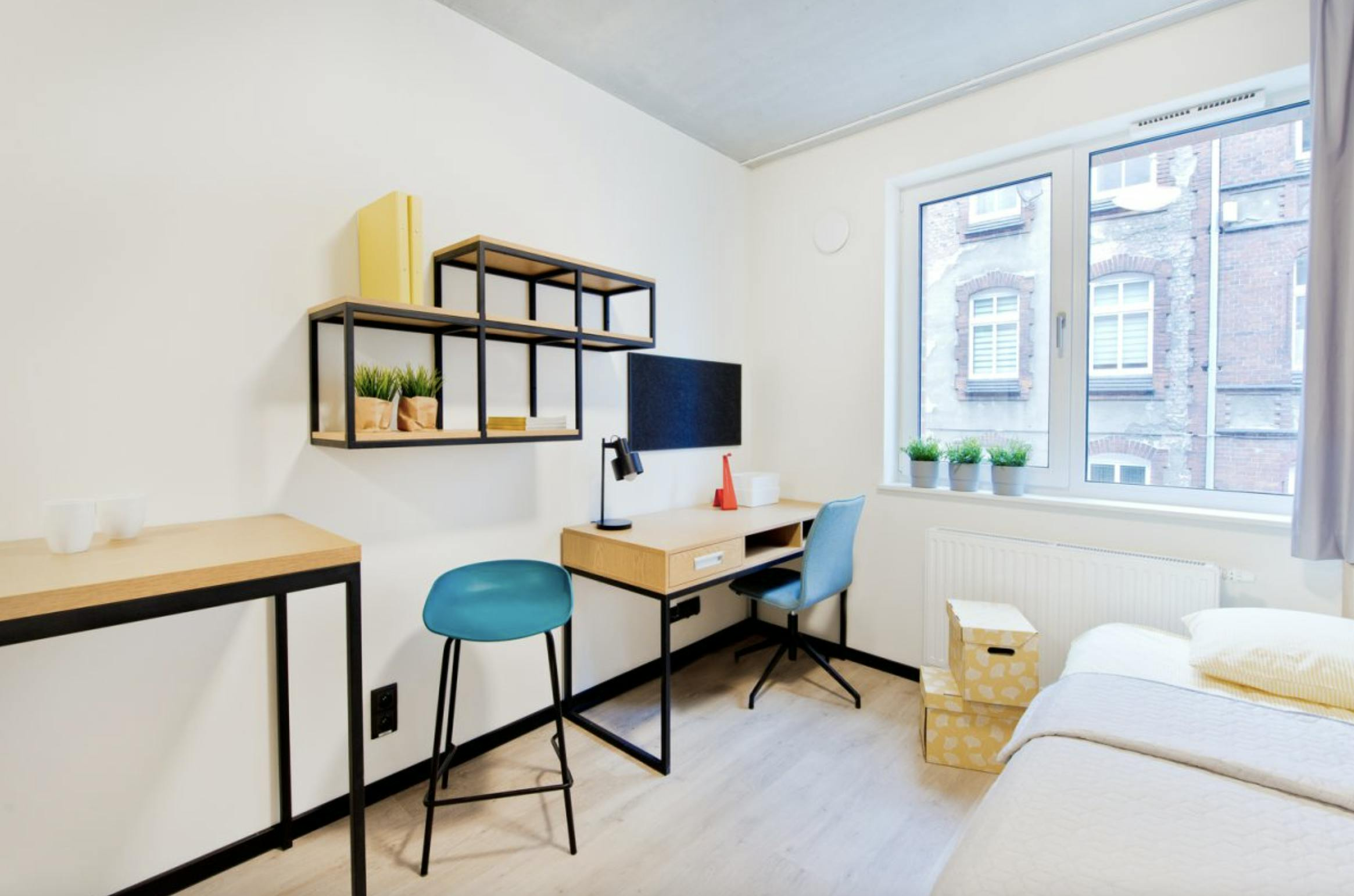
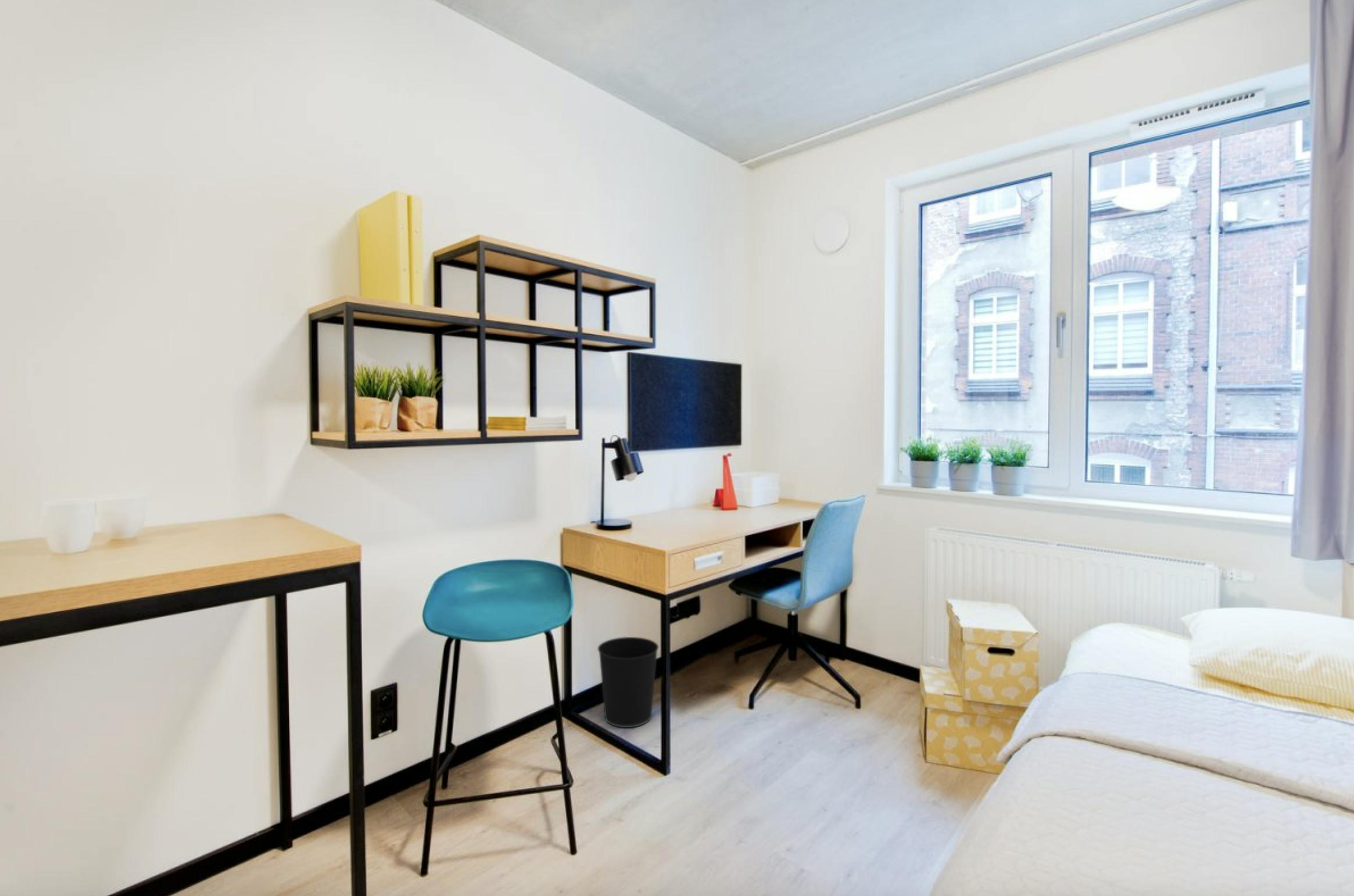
+ wastebasket [597,636,659,728]
